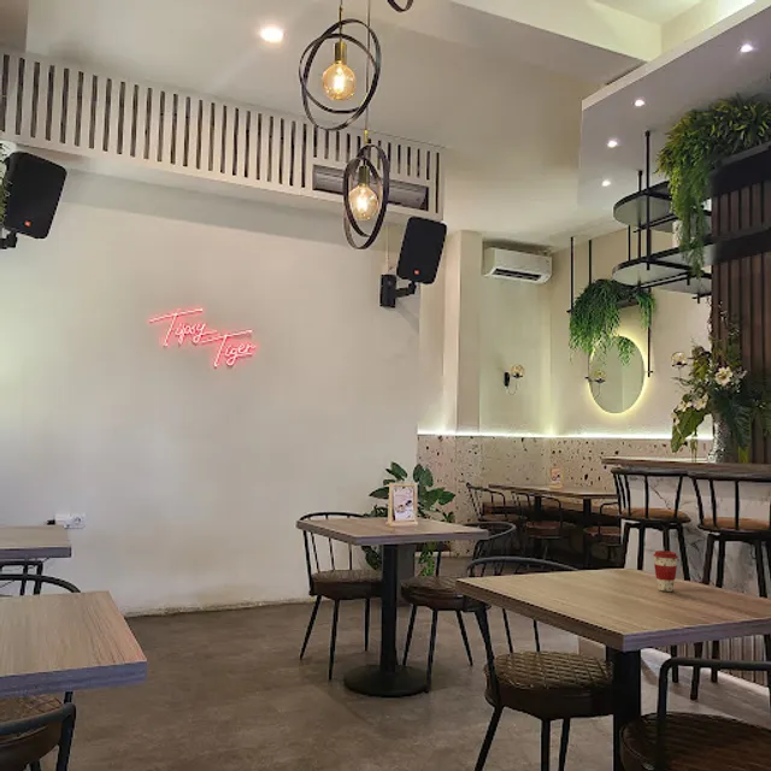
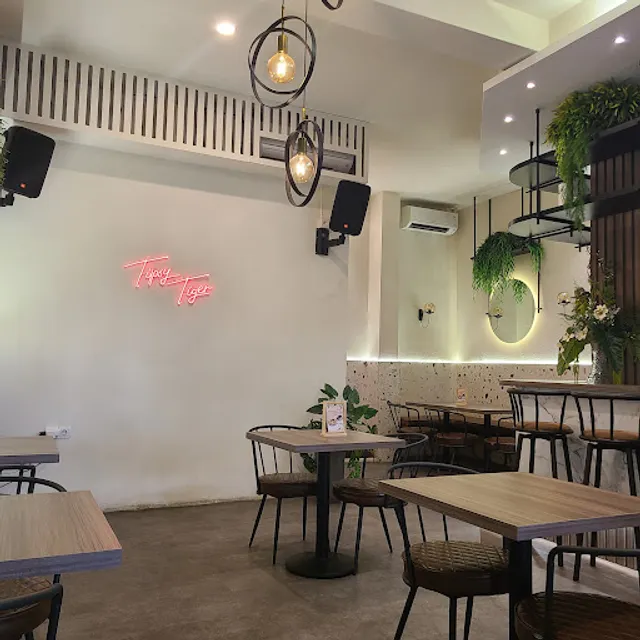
- coffee cup [652,549,679,593]
